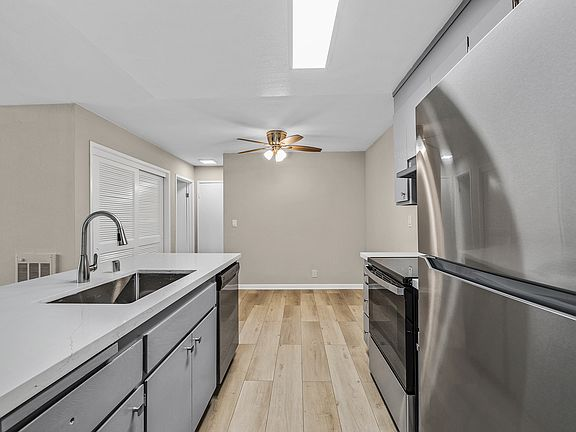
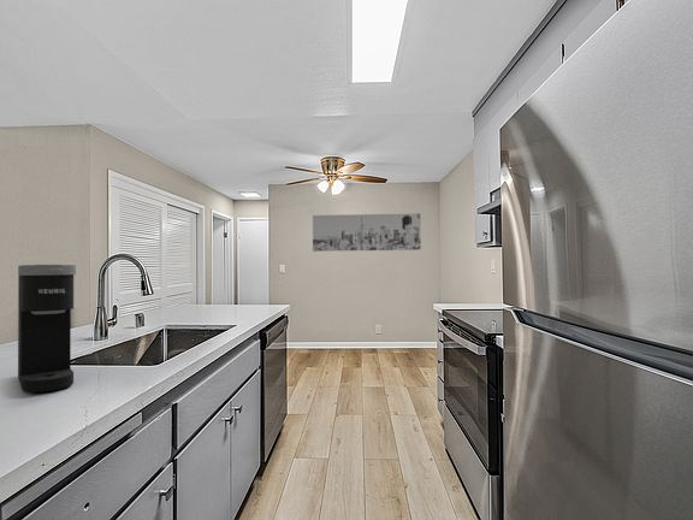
+ coffee maker [17,264,77,394]
+ wall art [312,212,422,253]
